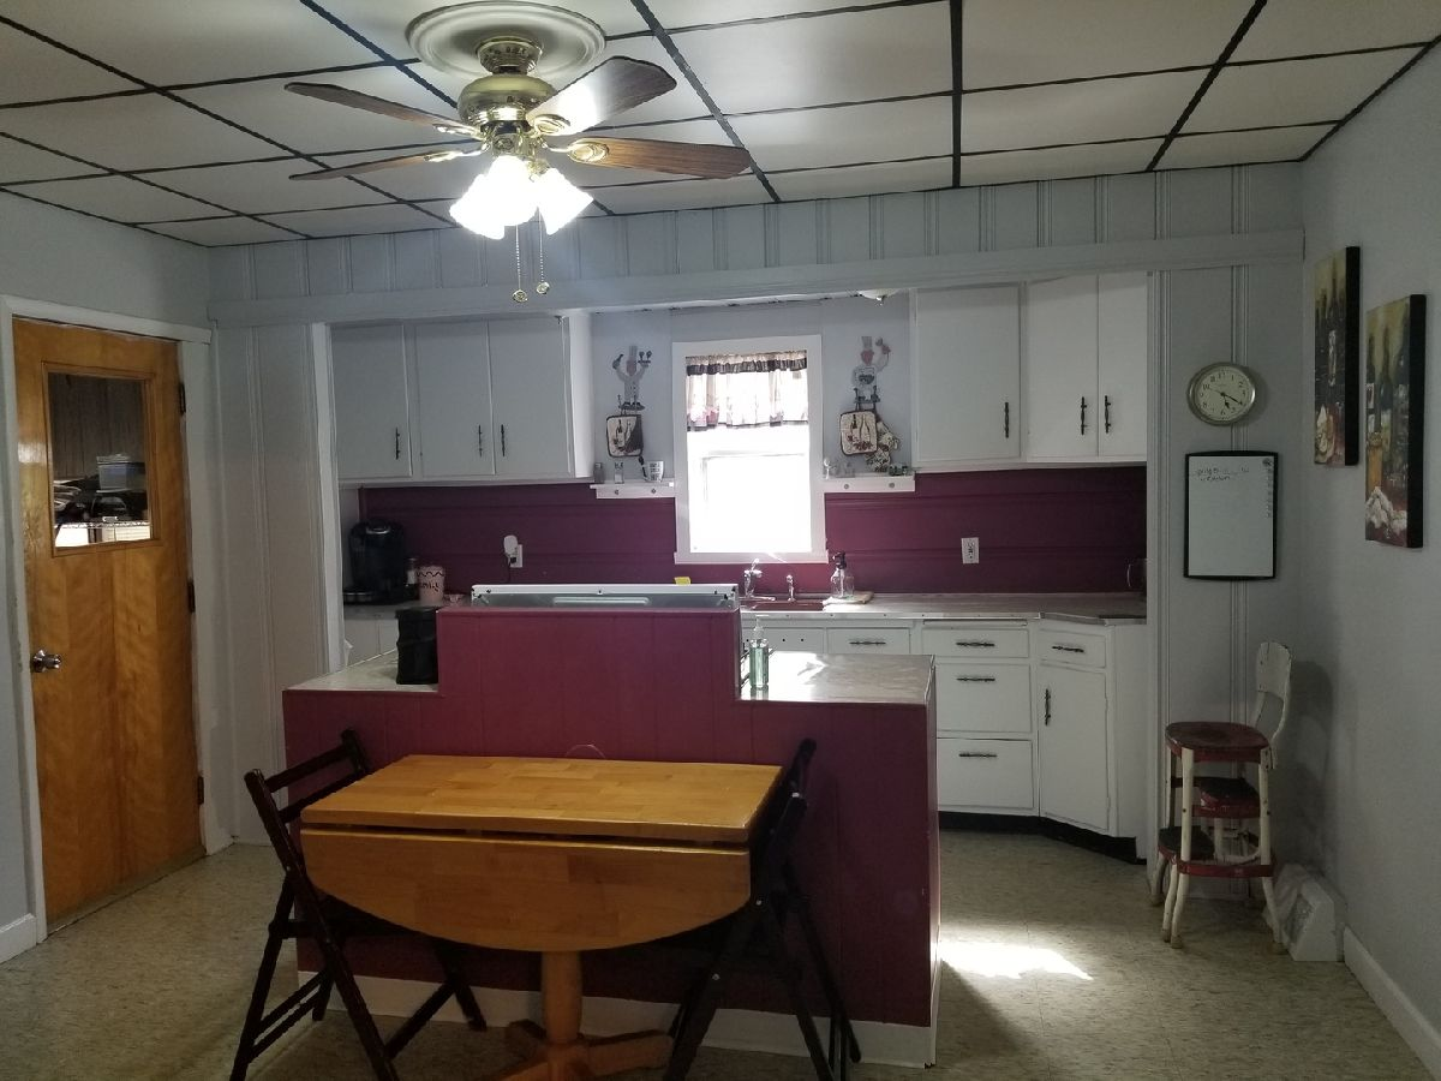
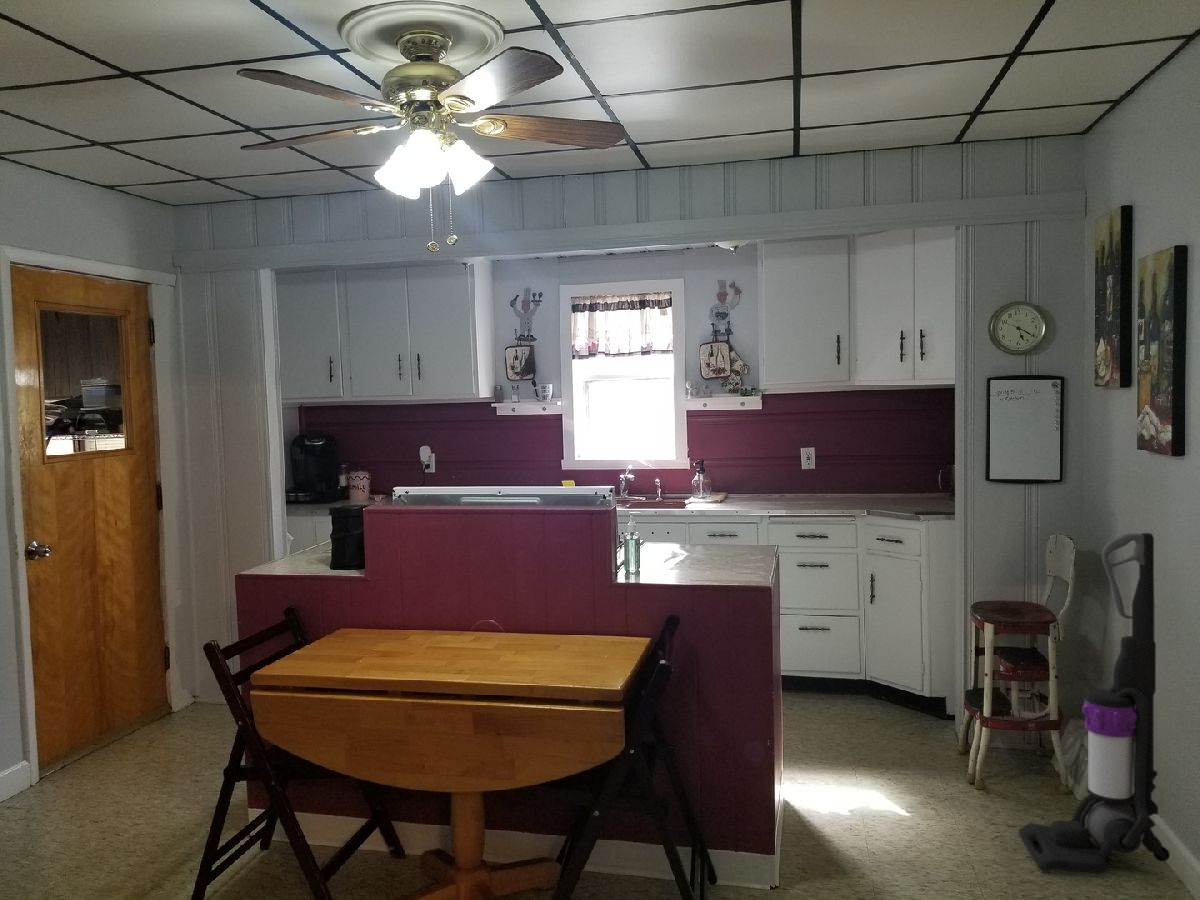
+ vacuum cleaner [1018,532,1171,874]
